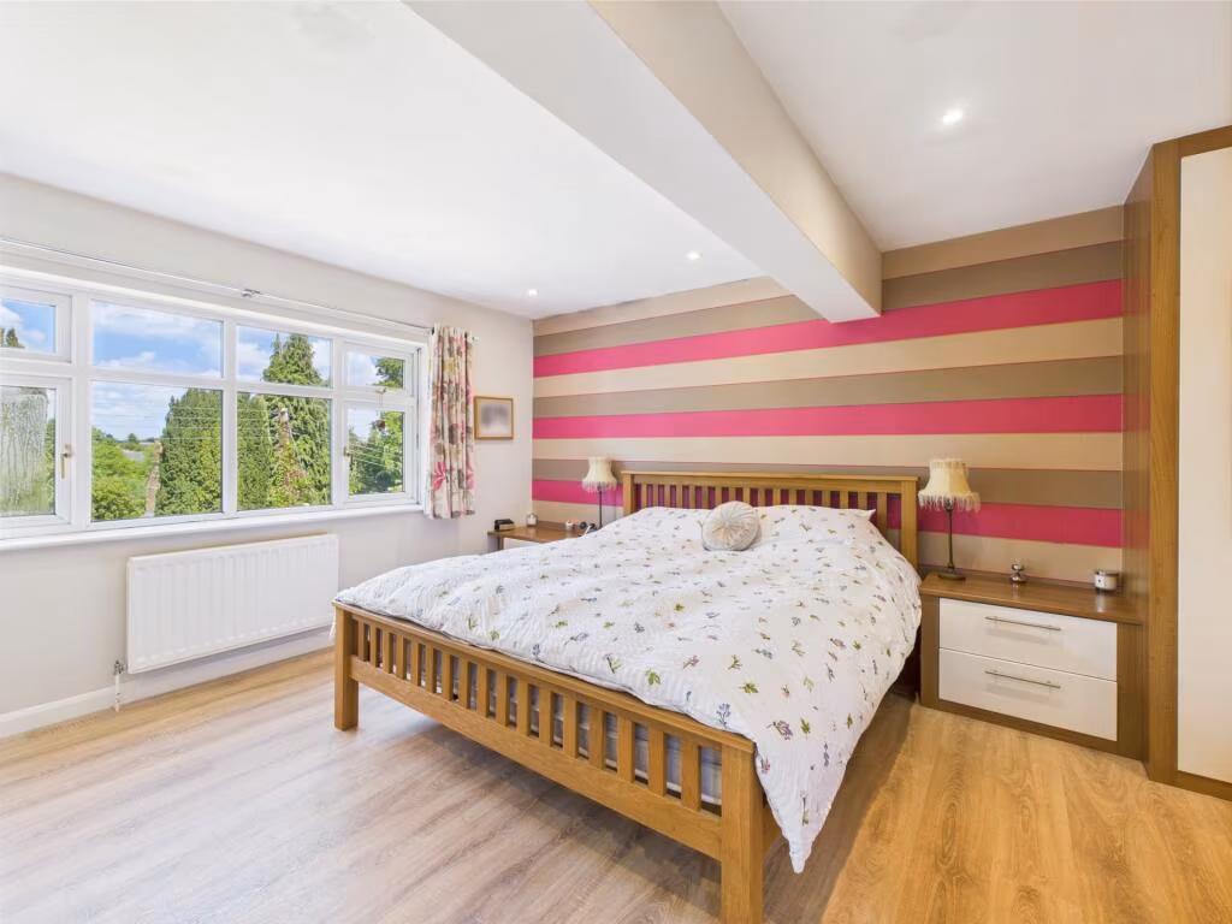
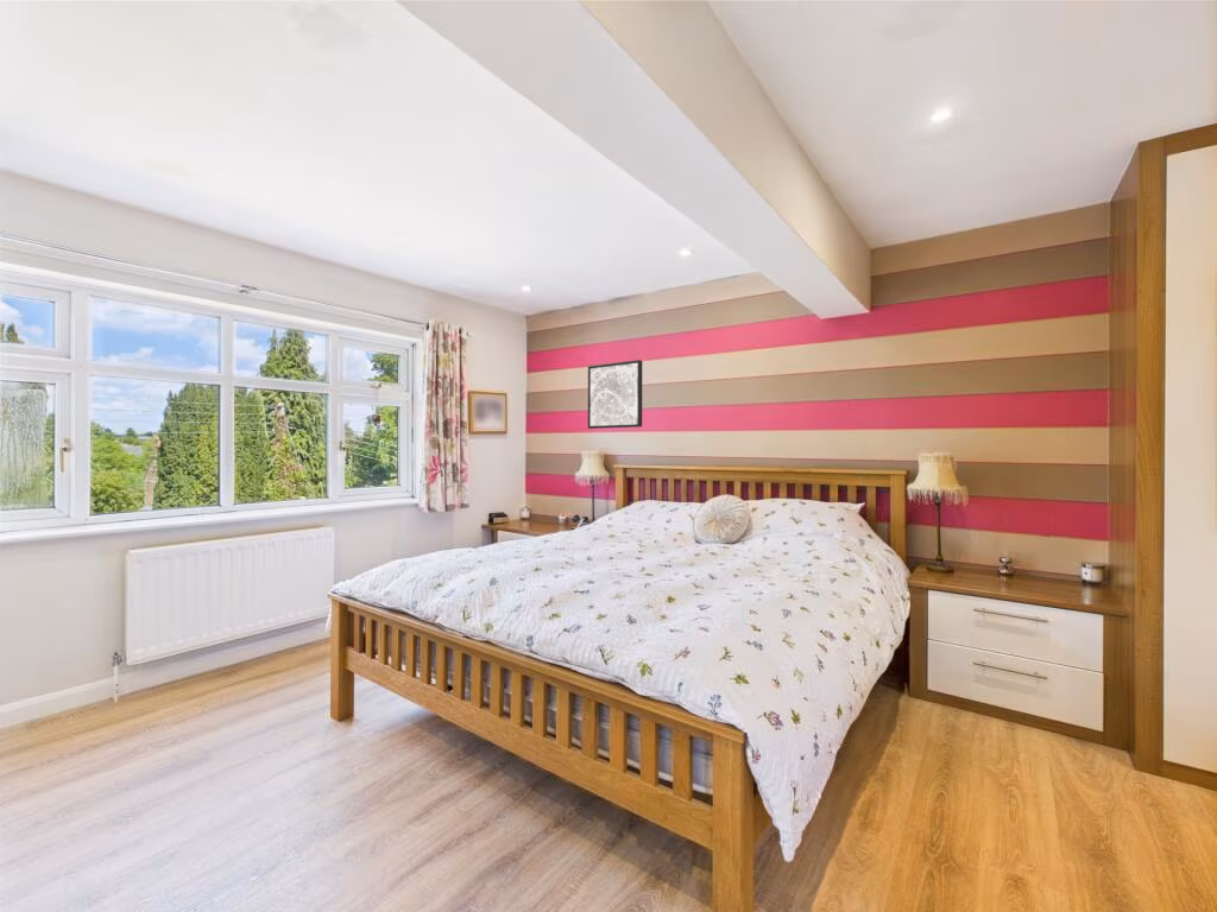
+ wall art [587,359,643,430]
